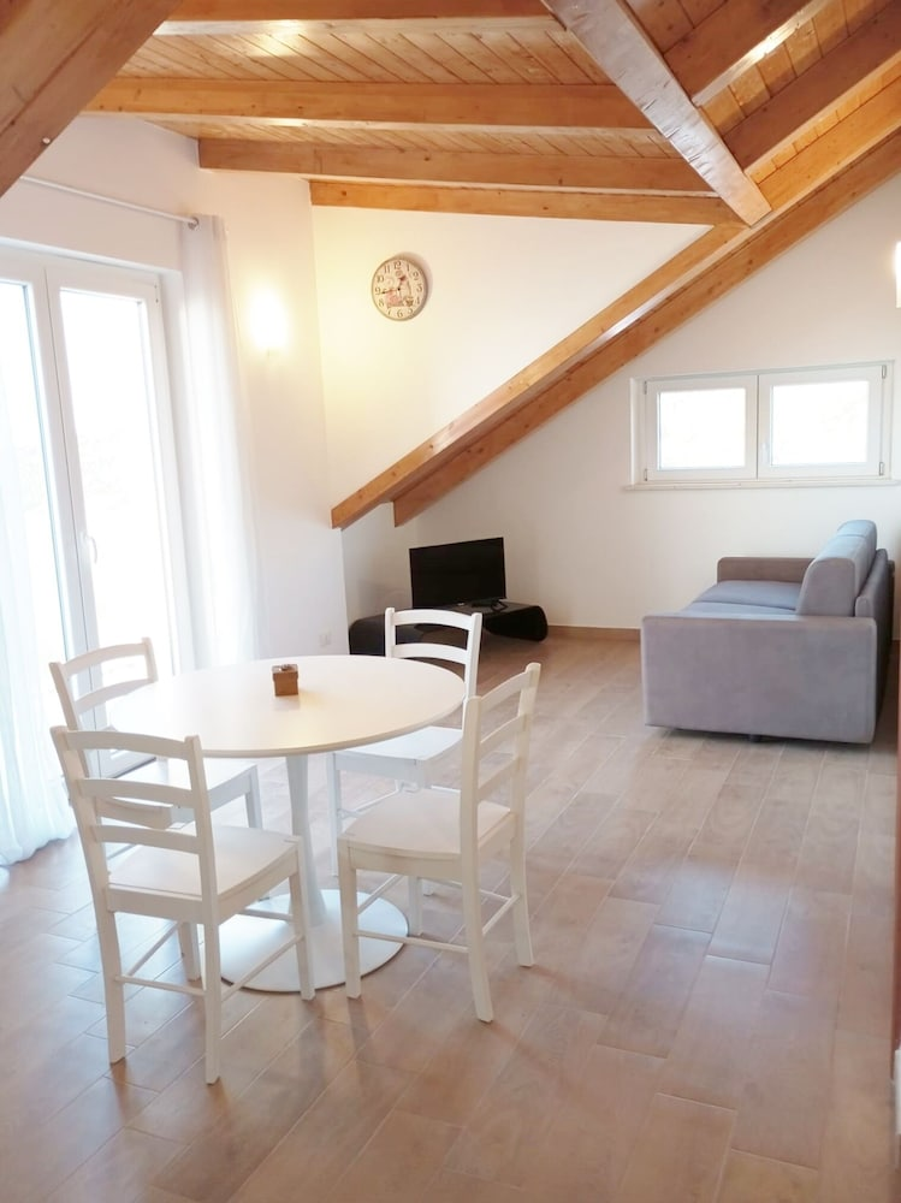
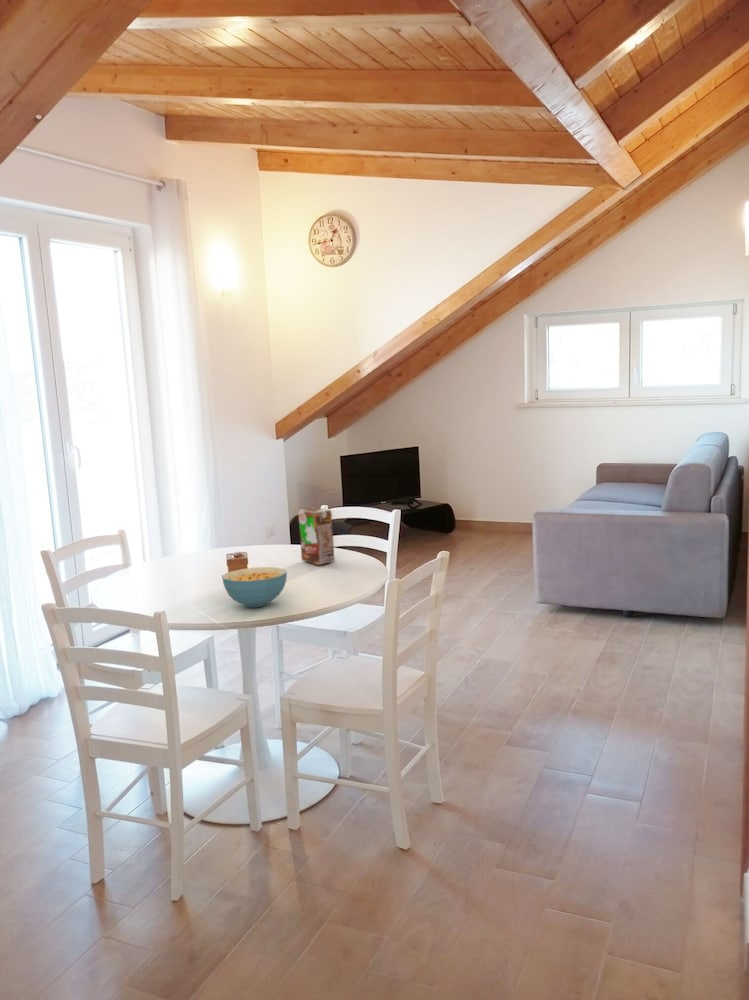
+ carton [297,506,336,566]
+ cereal bowl [221,566,288,608]
